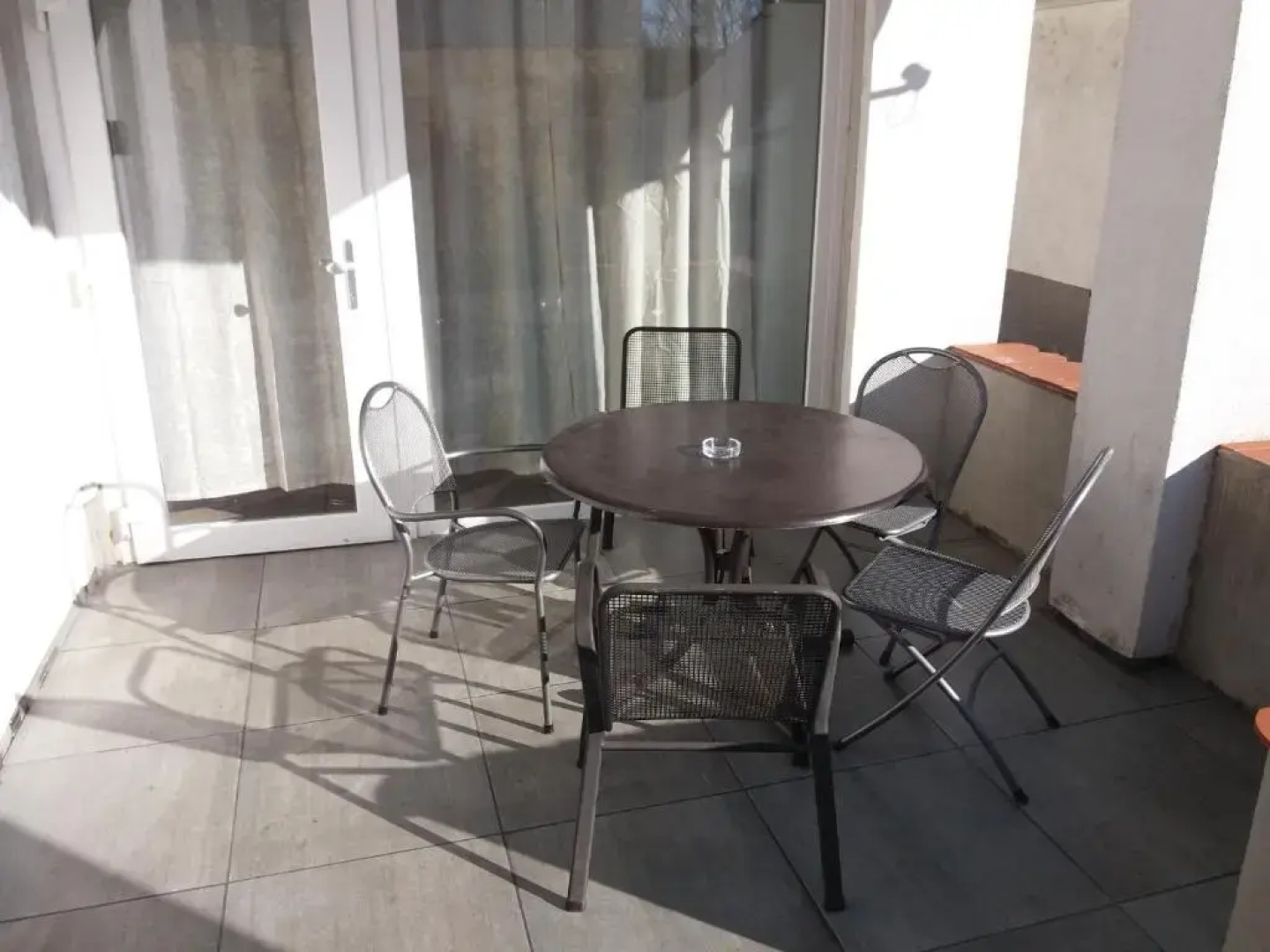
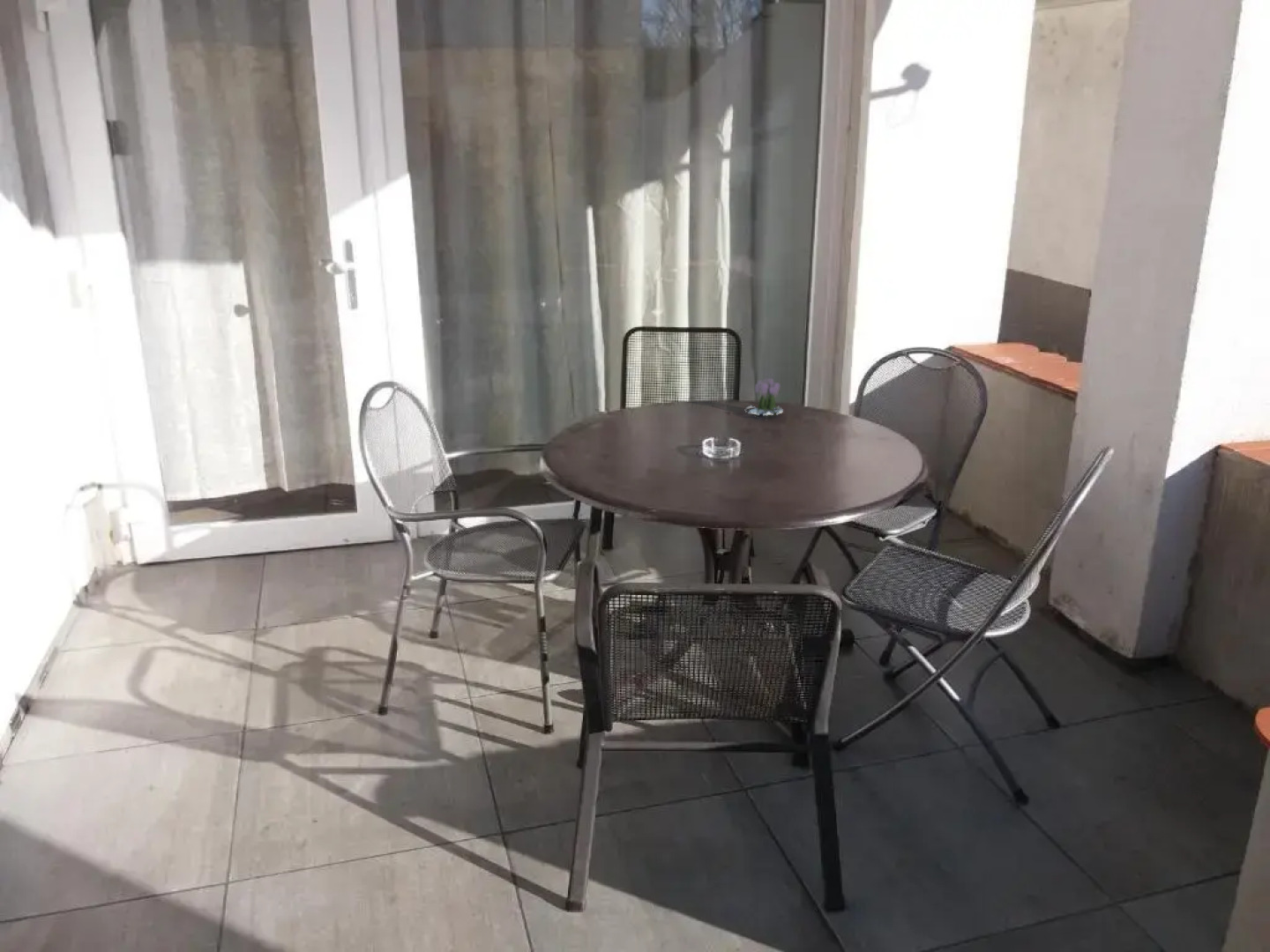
+ flowering plant [744,377,784,419]
